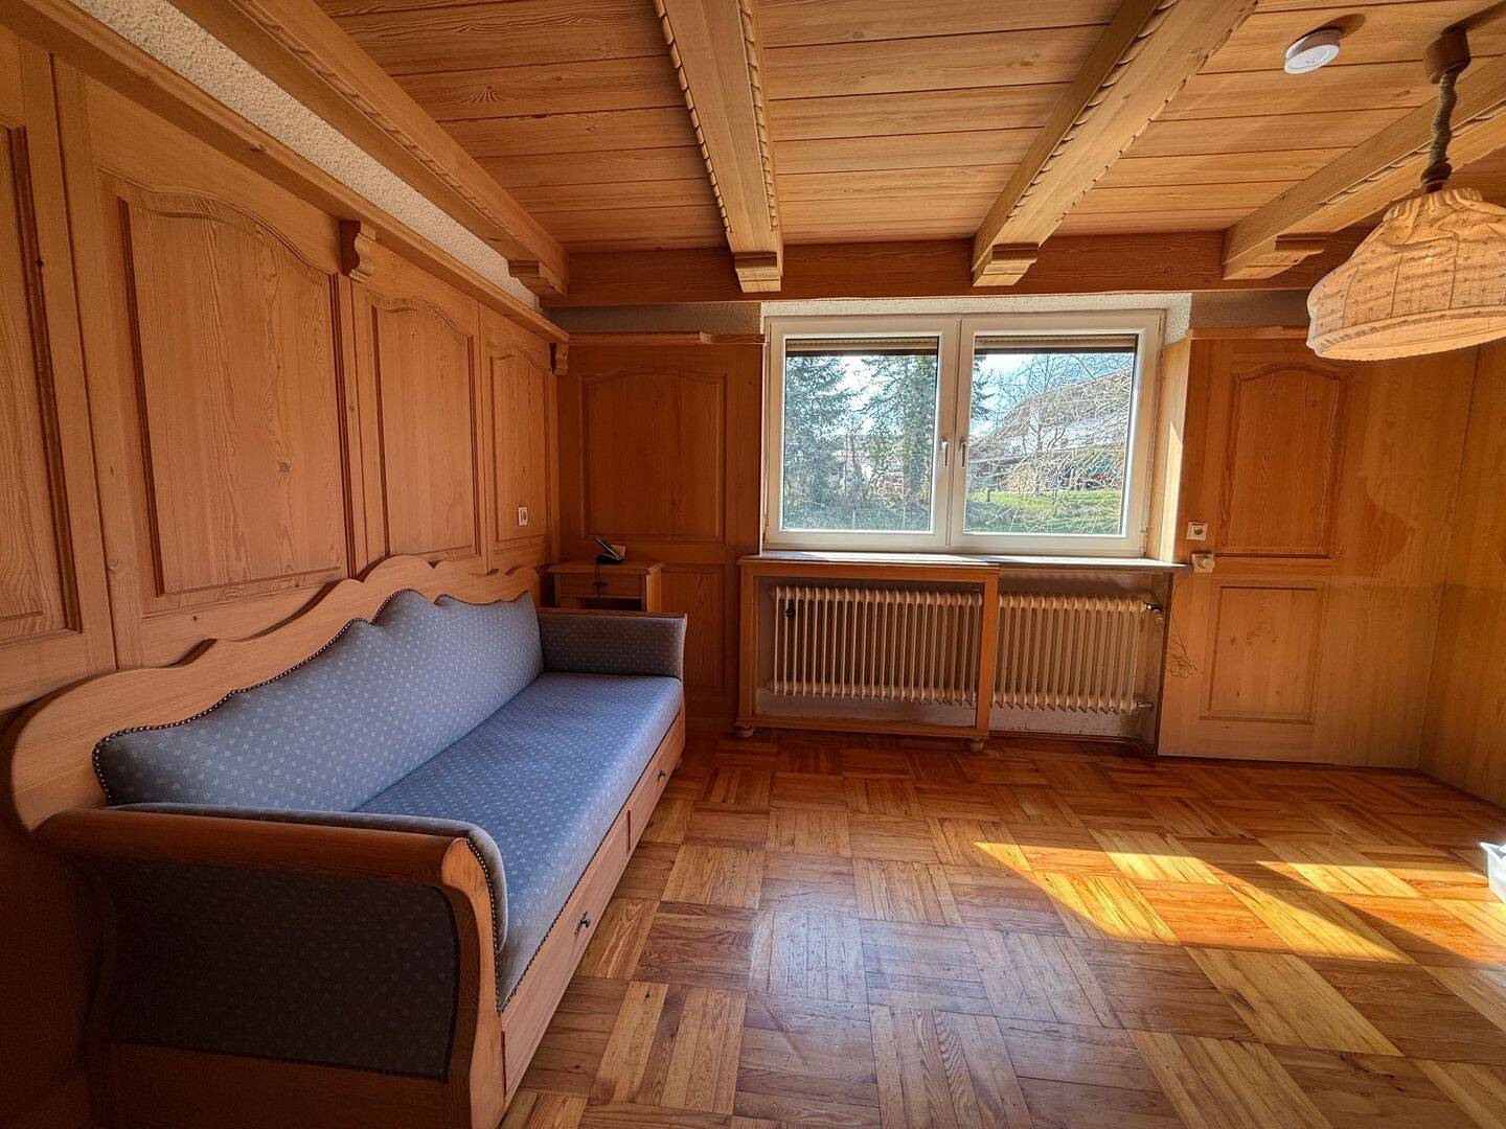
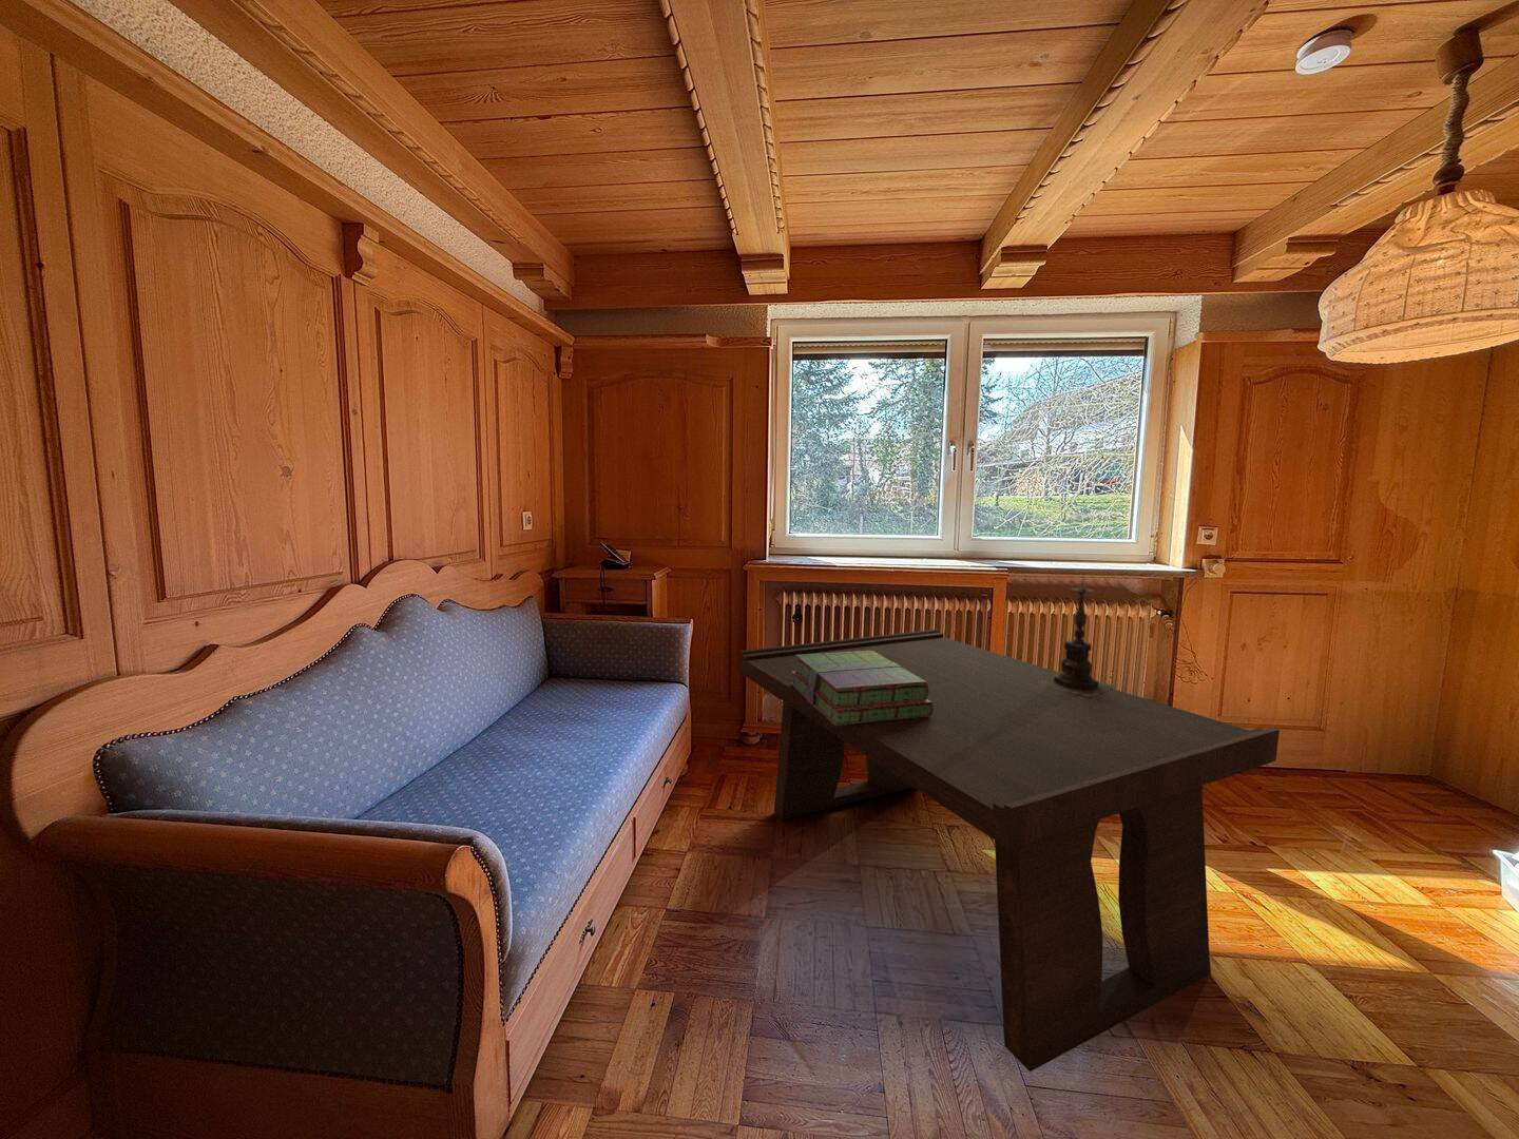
+ coffee table [739,628,1281,1072]
+ stack of books [791,651,934,725]
+ candle holder [1037,572,1118,698]
